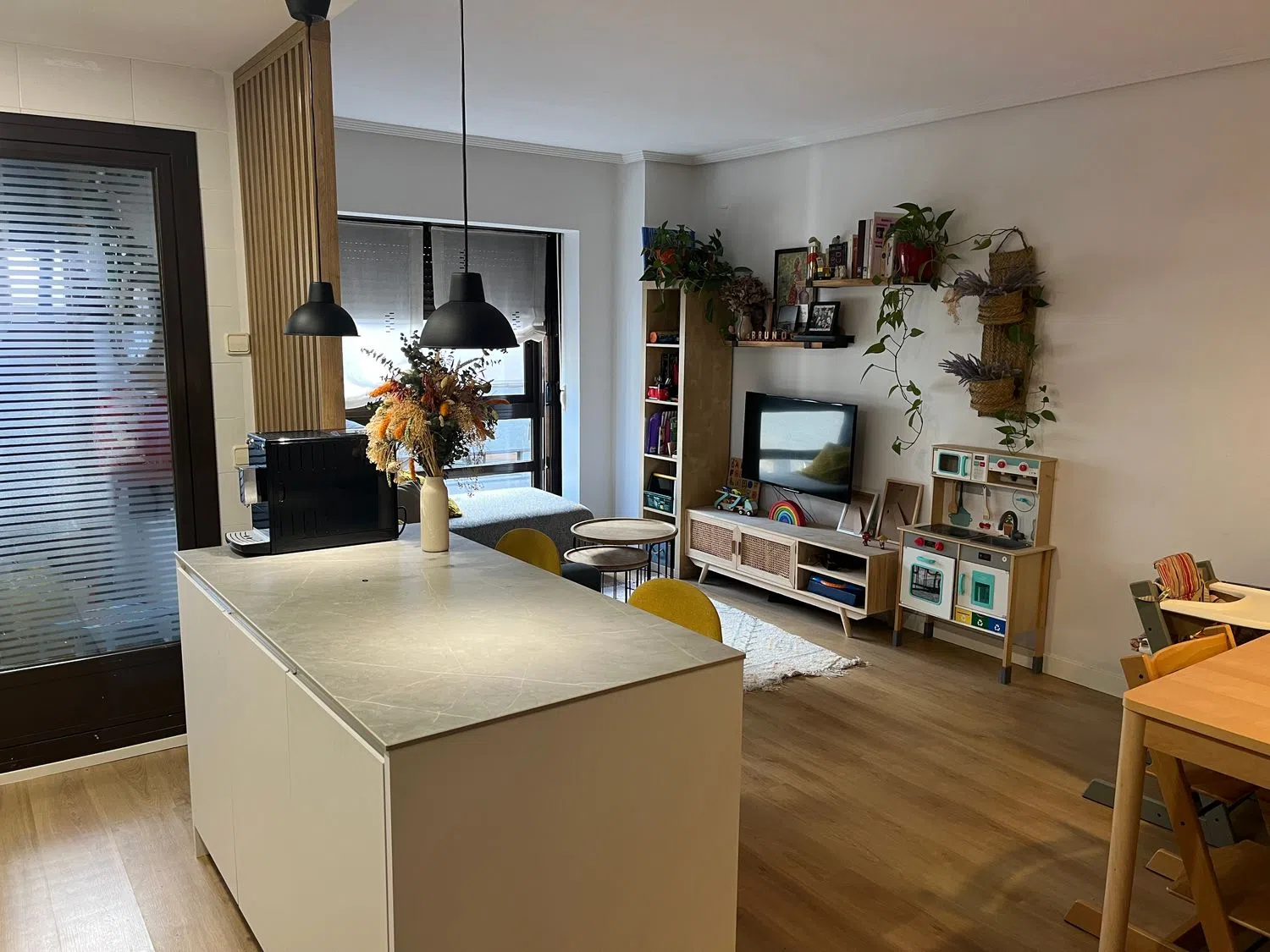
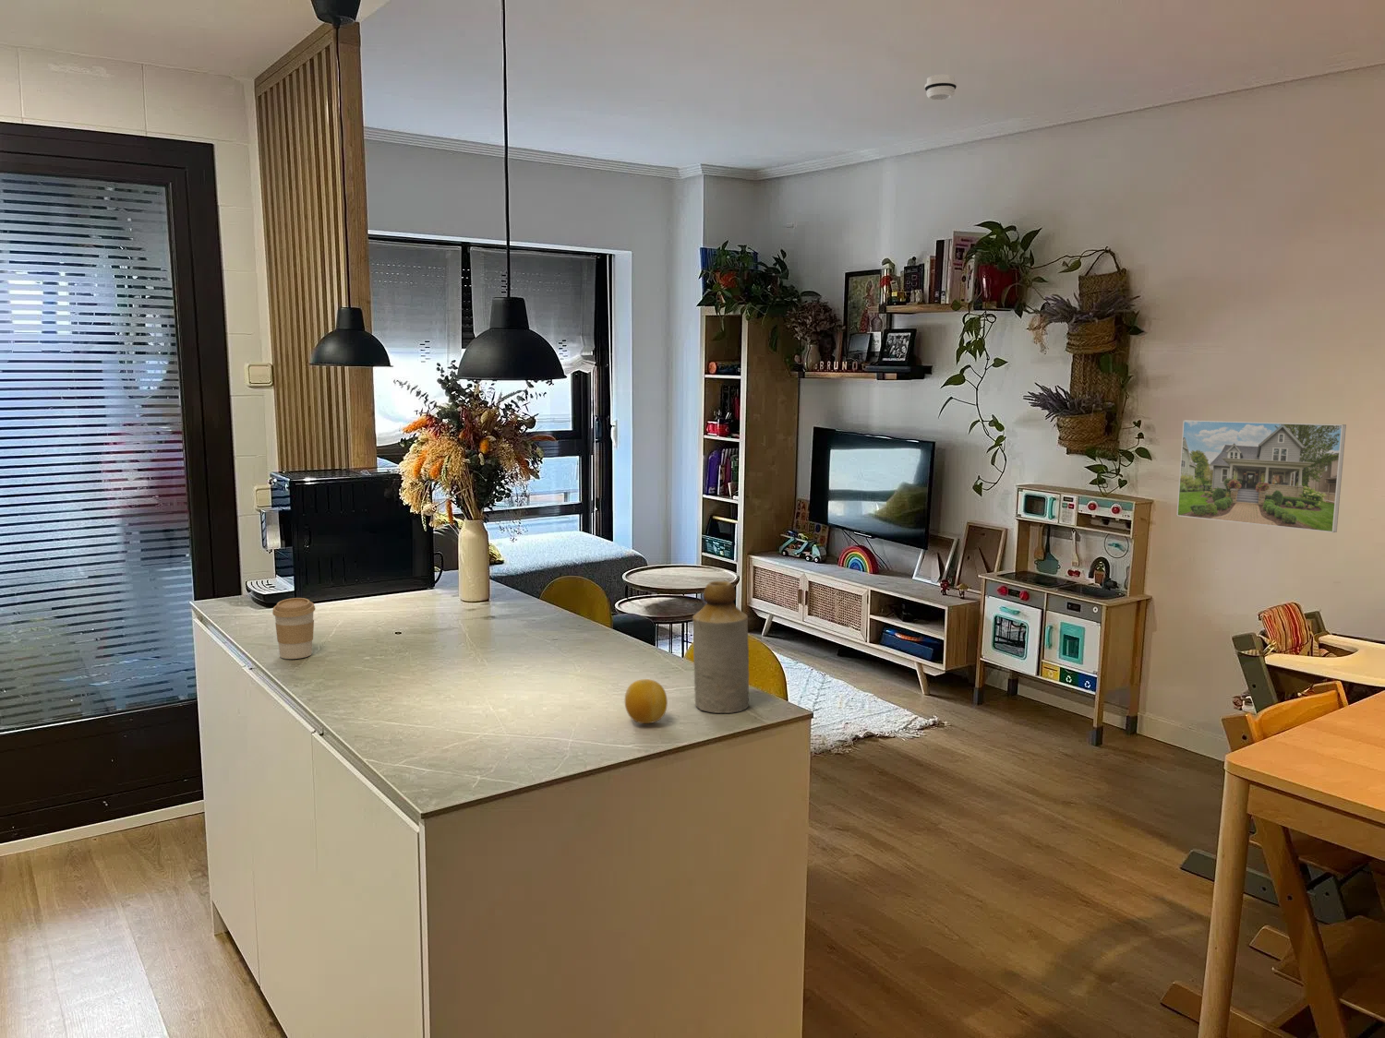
+ smoke detector [925,73,958,101]
+ bottle [691,580,749,714]
+ fruit [624,678,669,724]
+ coffee cup [272,598,316,660]
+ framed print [1177,419,1347,533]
